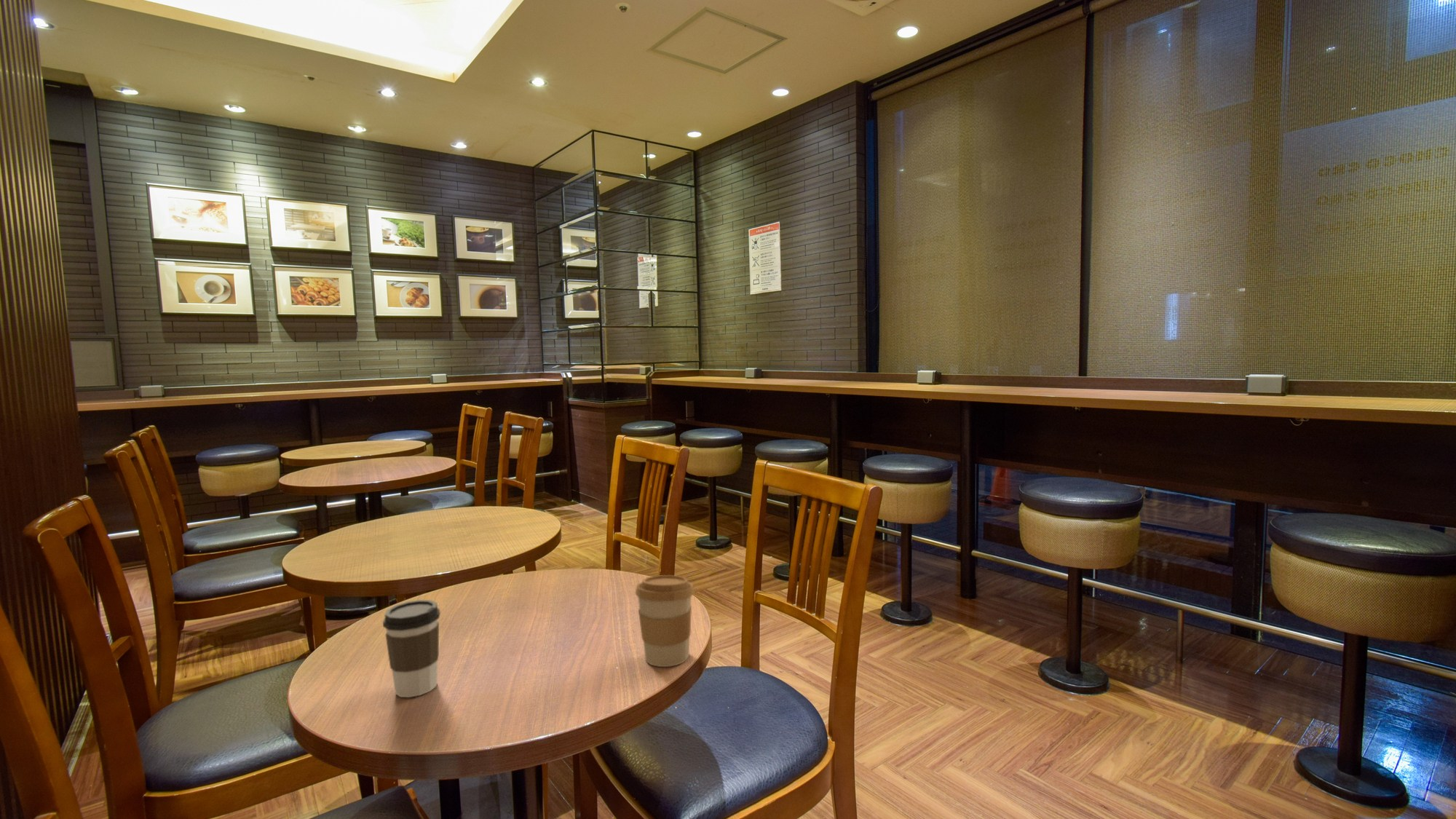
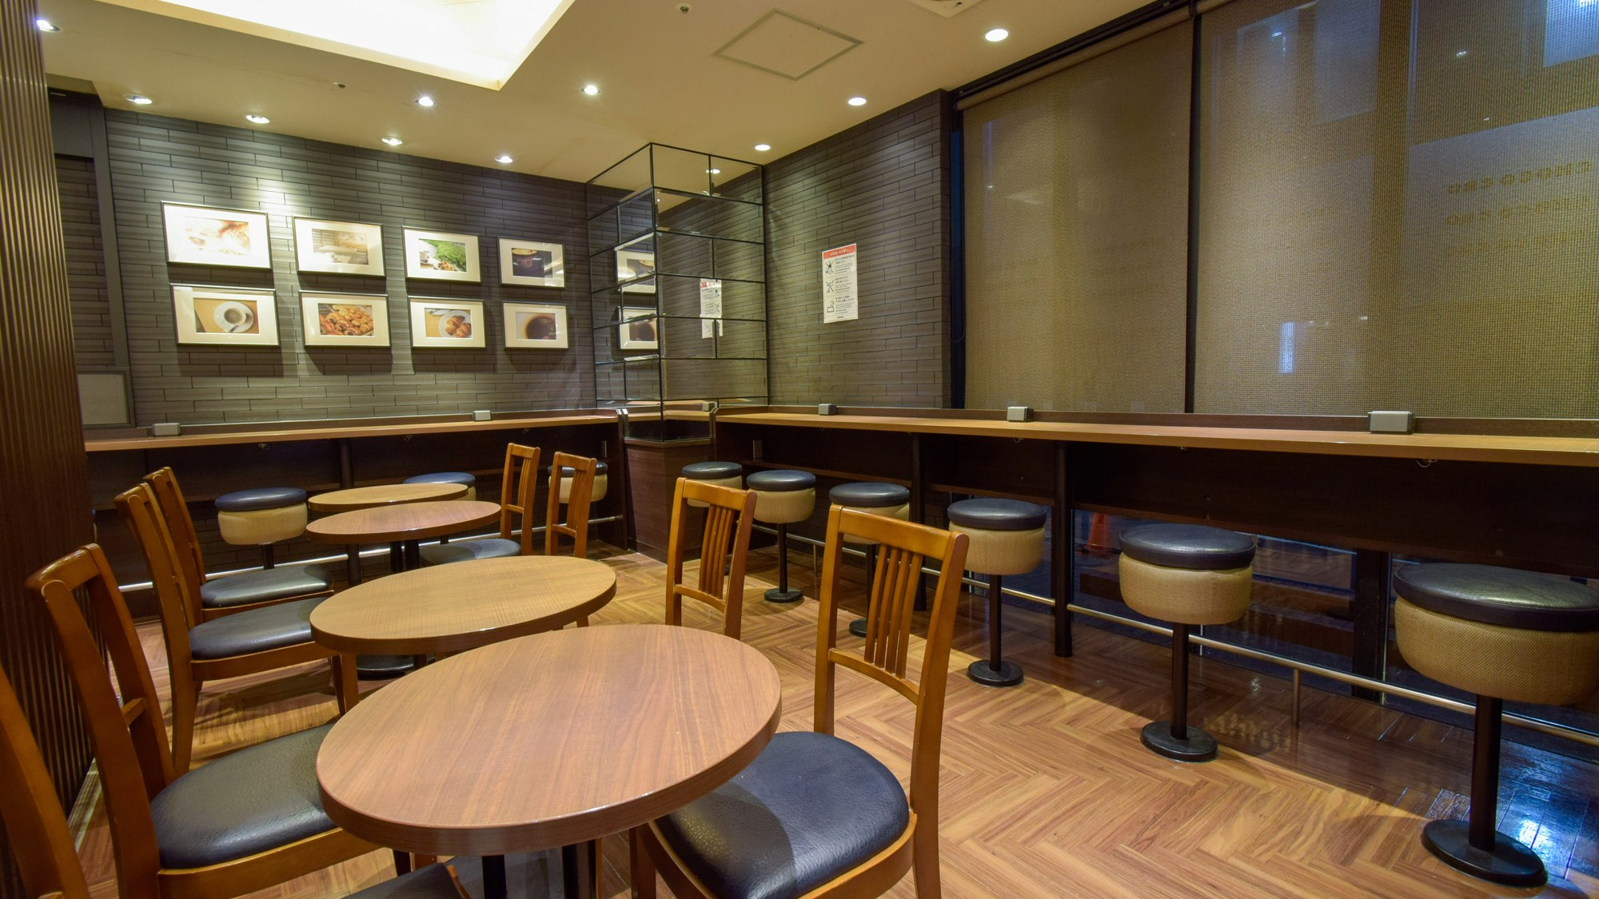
- coffee cup [382,599,441,698]
- coffee cup [635,574,695,668]
